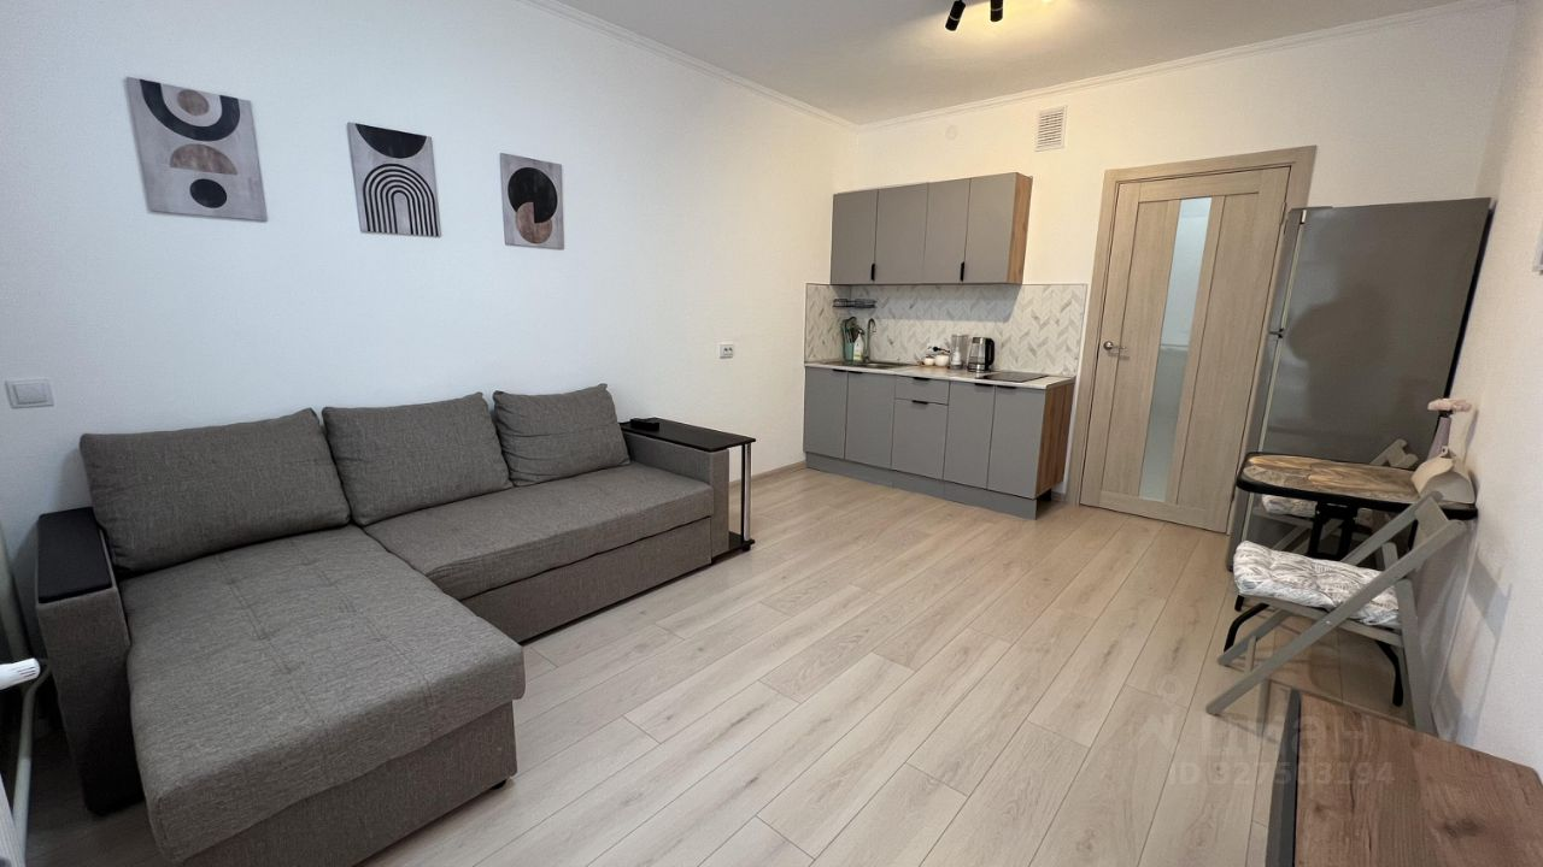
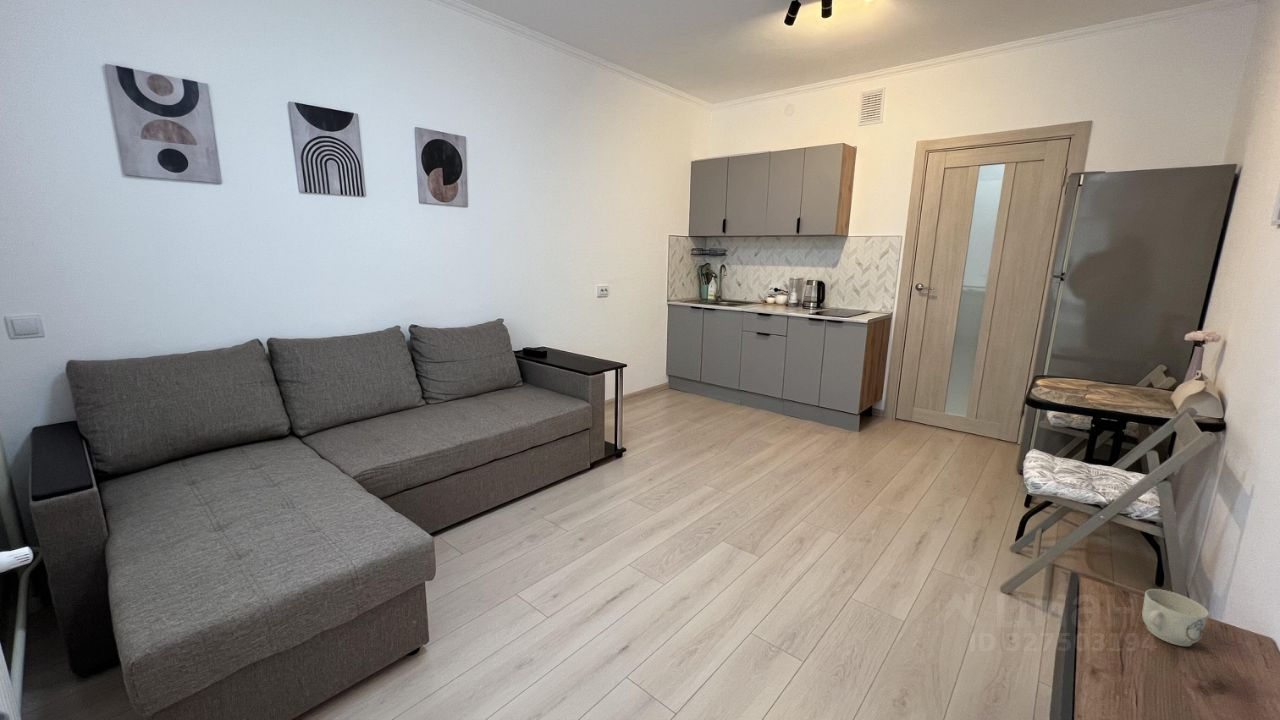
+ mug [1141,588,1210,647]
